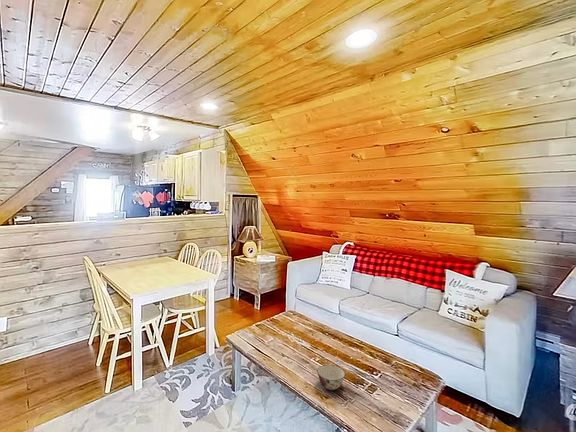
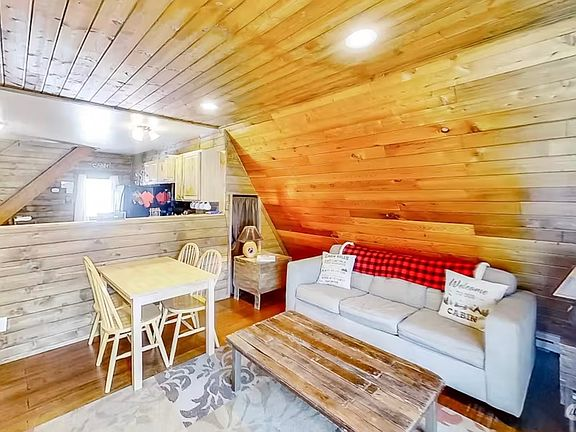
- soup bowl [316,364,346,391]
